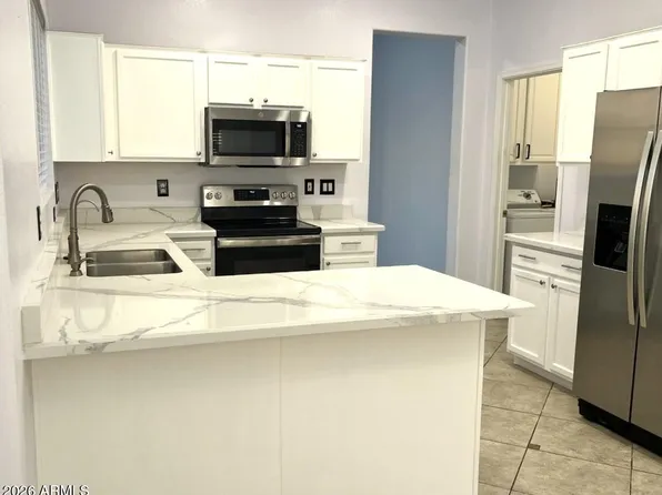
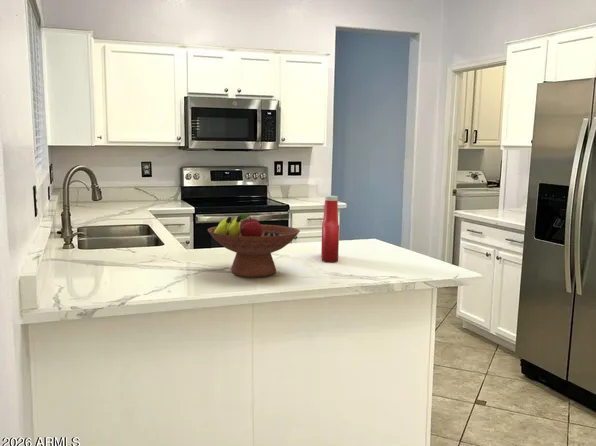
+ soap bottle [320,195,340,263]
+ fruit bowl [207,213,301,278]
